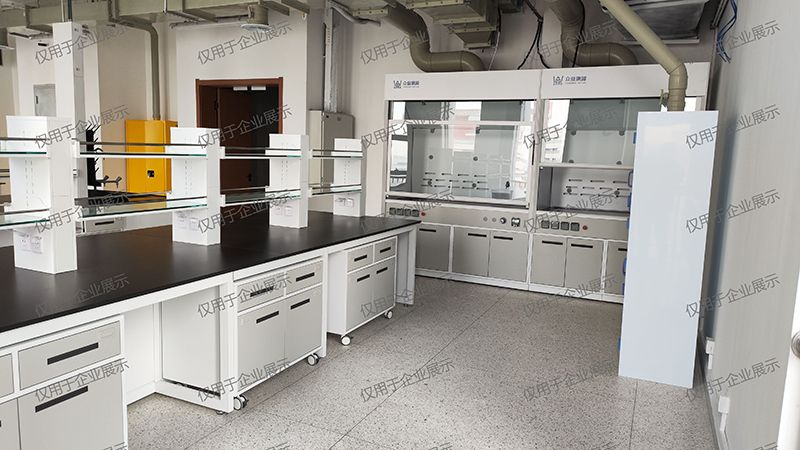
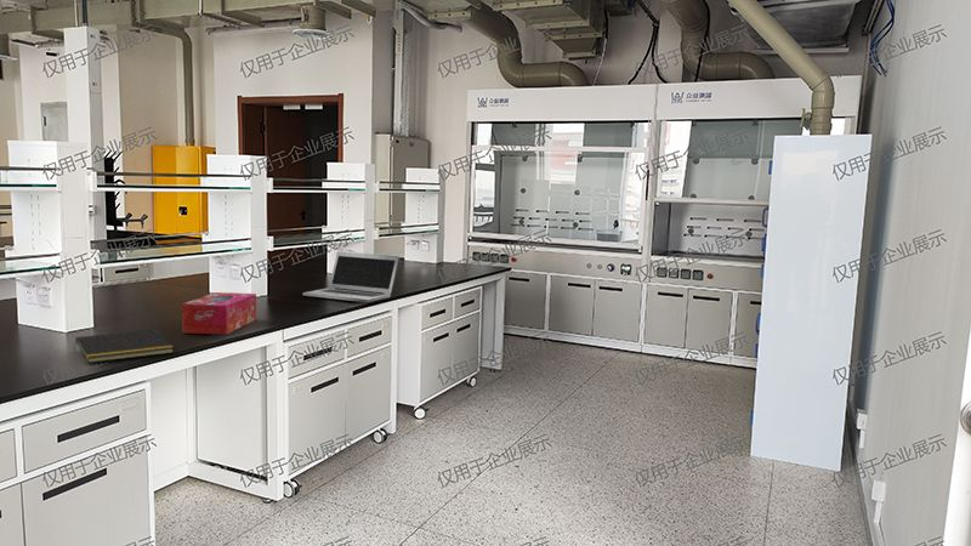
+ laptop [301,250,401,303]
+ tissue box [181,291,257,336]
+ notepad [73,329,175,364]
